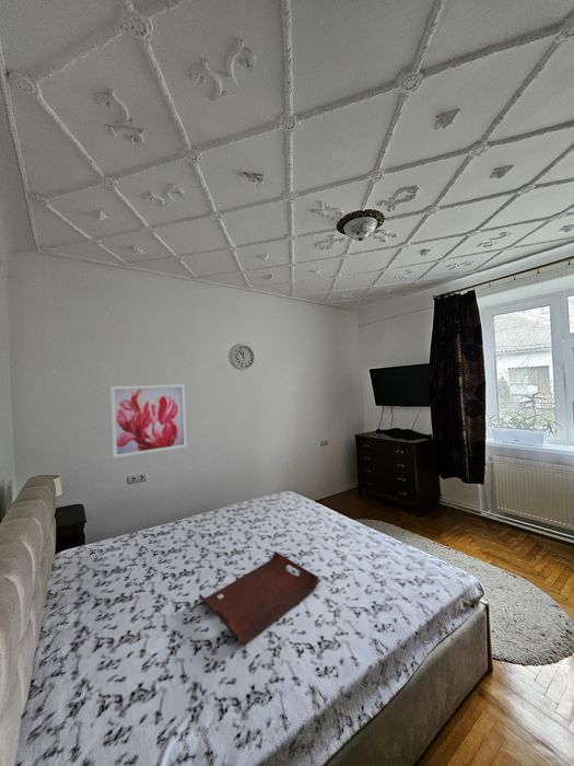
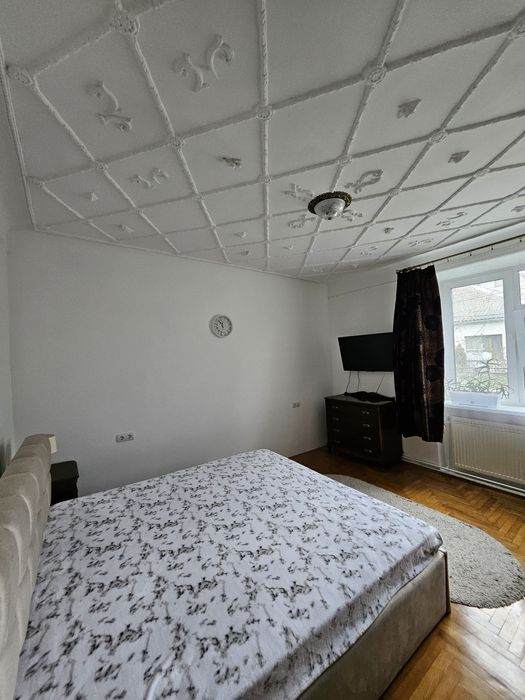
- wall art [109,383,188,460]
- serving tray [198,550,319,643]
